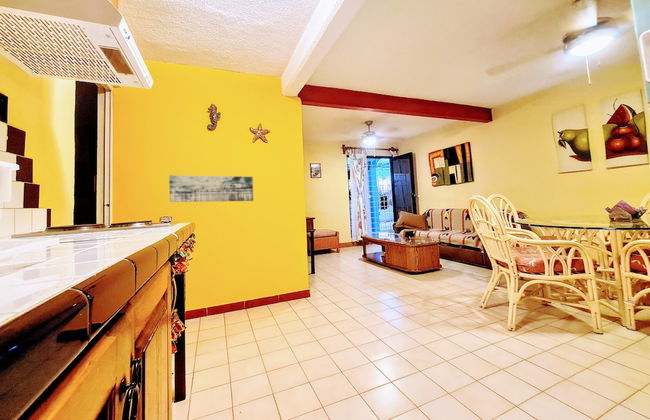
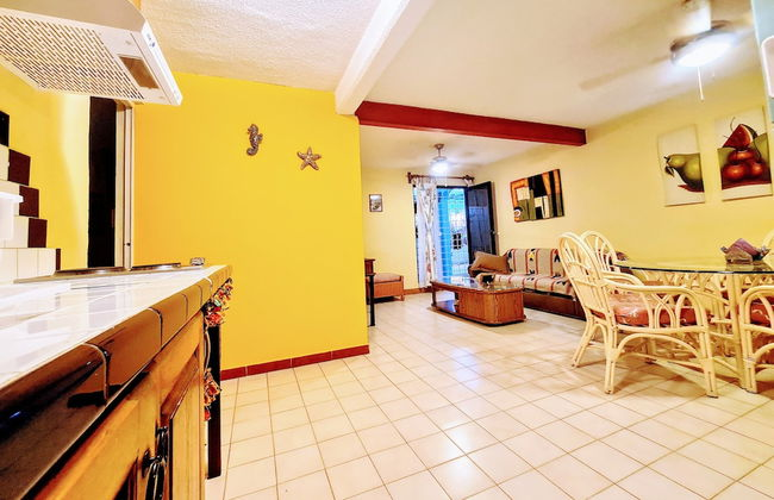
- wall art [168,174,254,203]
